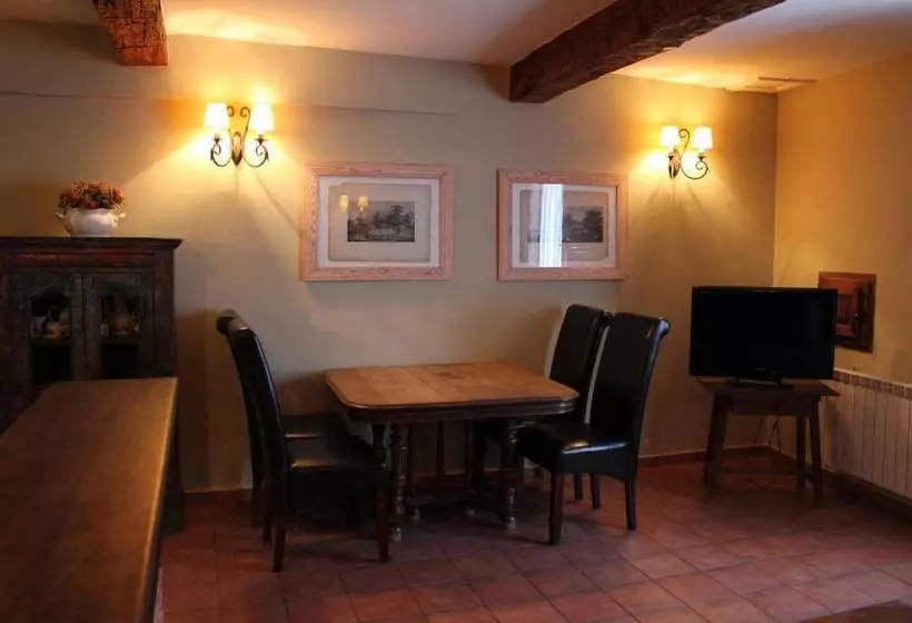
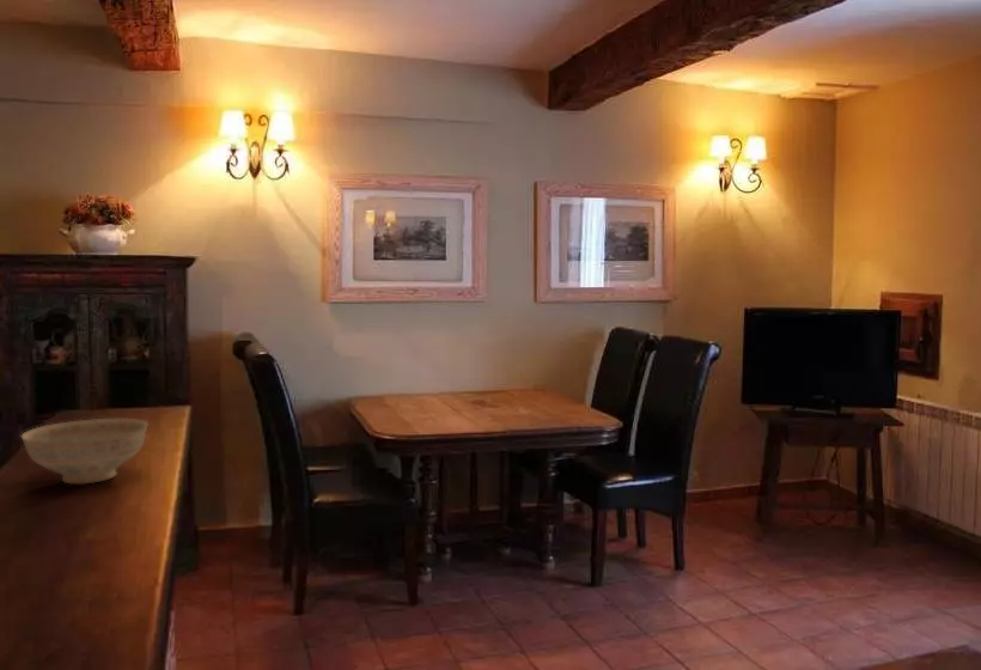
+ decorative bowl [20,418,150,485]
